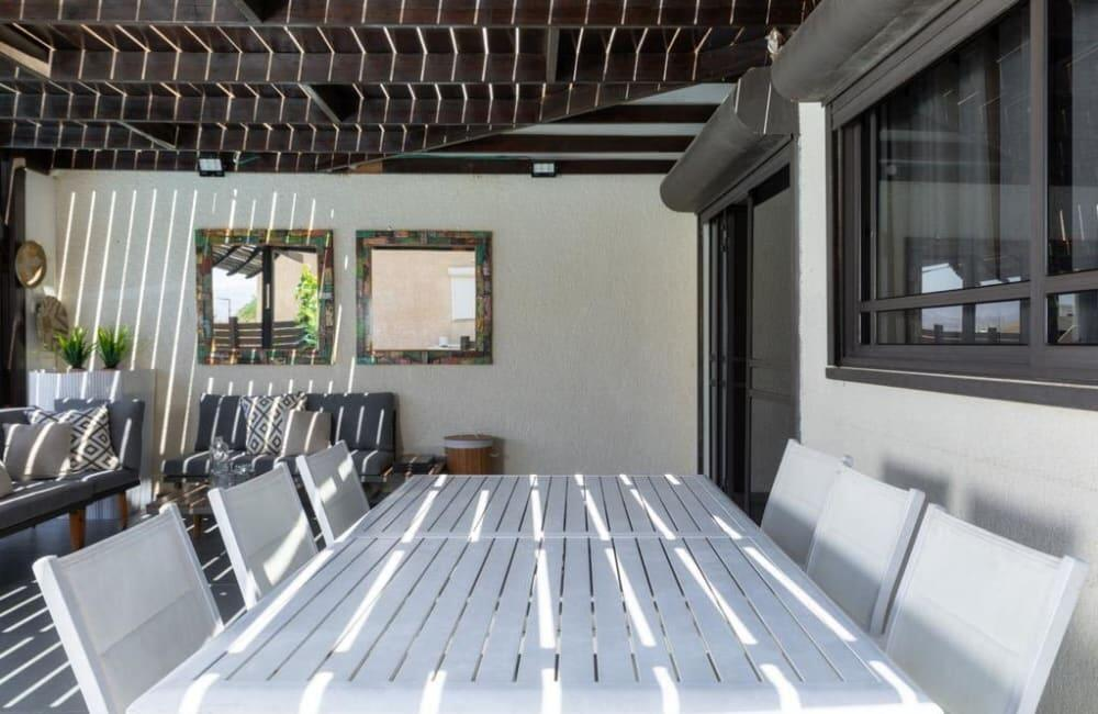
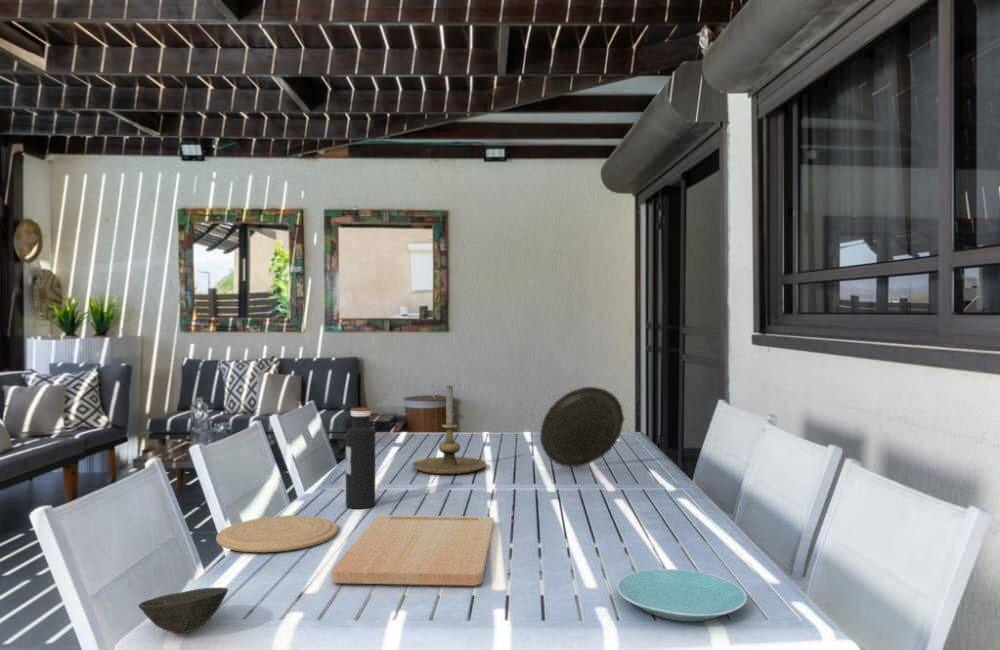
+ plate [539,386,625,468]
+ bowl [137,586,229,634]
+ plate [616,568,748,622]
+ plate [215,514,339,553]
+ cutting board [330,514,495,586]
+ candle holder [411,384,487,475]
+ water bottle [345,407,376,510]
